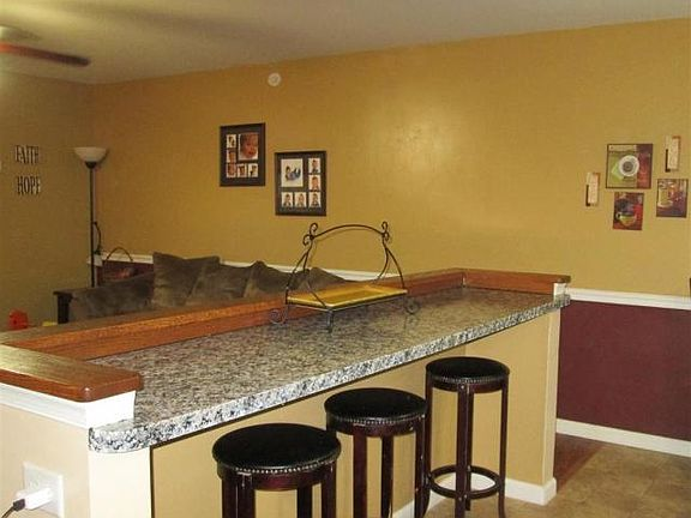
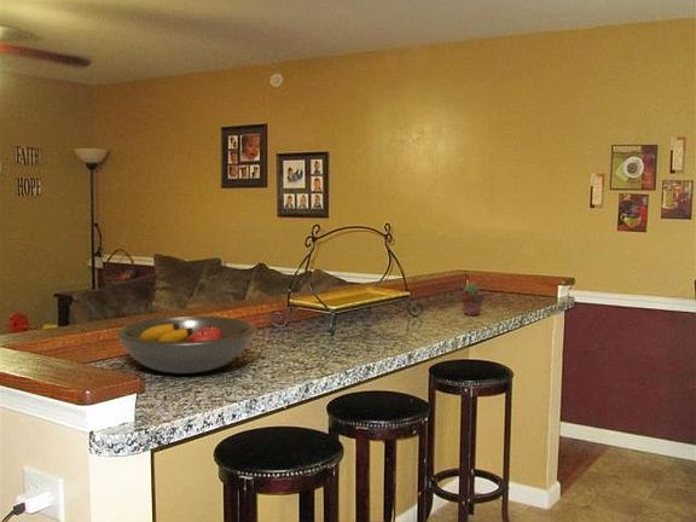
+ potted succulent [459,283,486,317]
+ fruit bowl [116,315,256,375]
